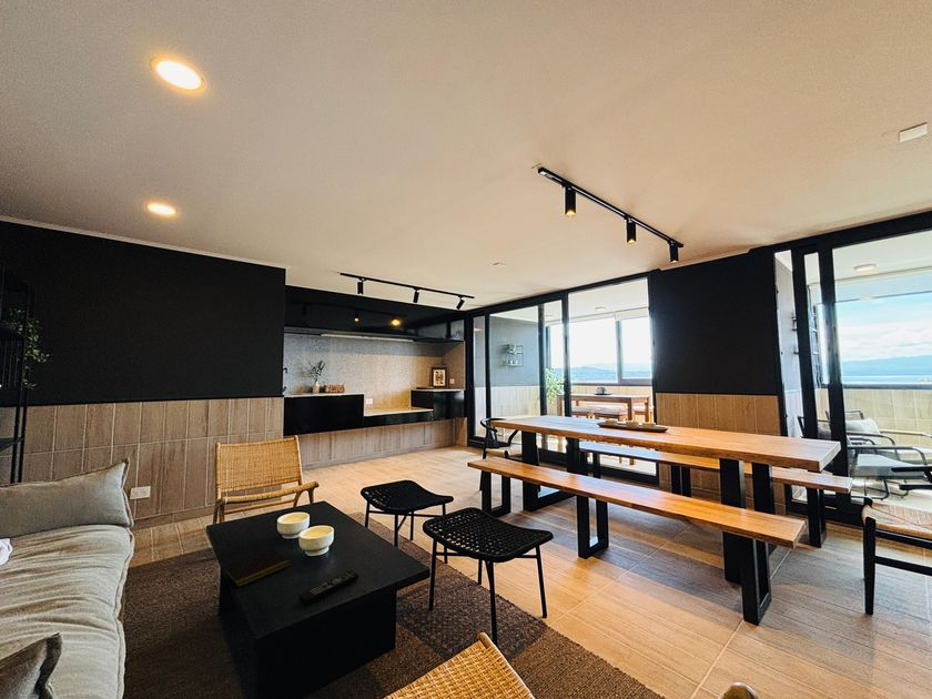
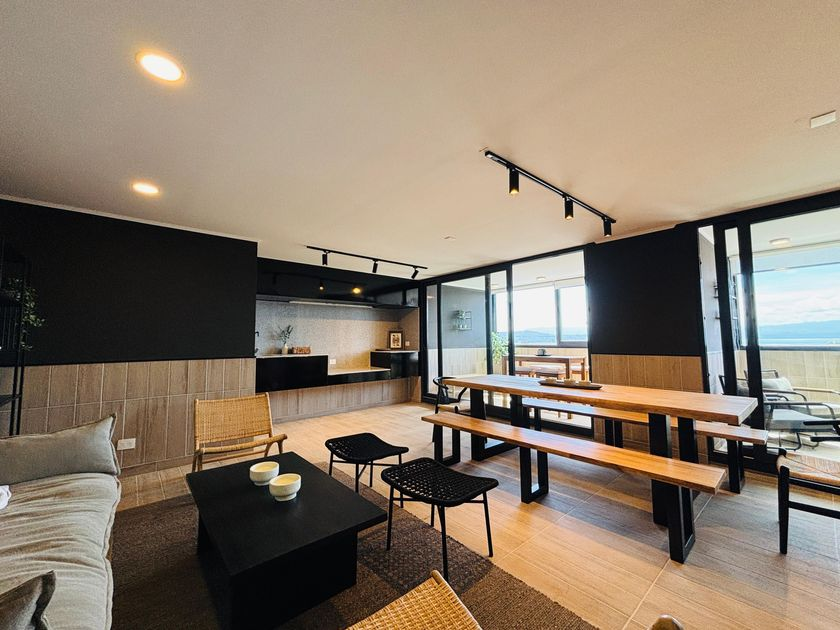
- notepad [220,547,291,588]
- remote control [297,569,359,606]
